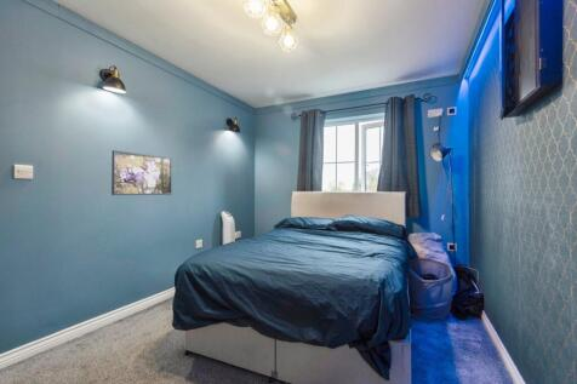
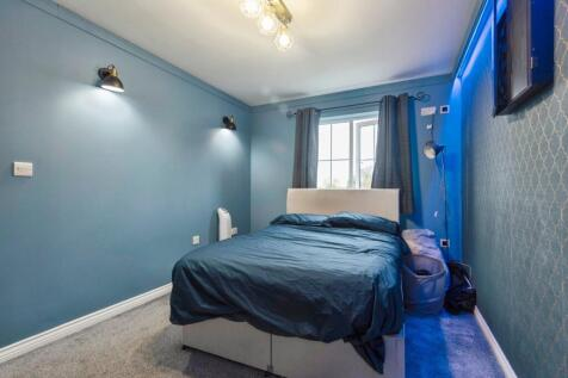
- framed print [110,149,173,196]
